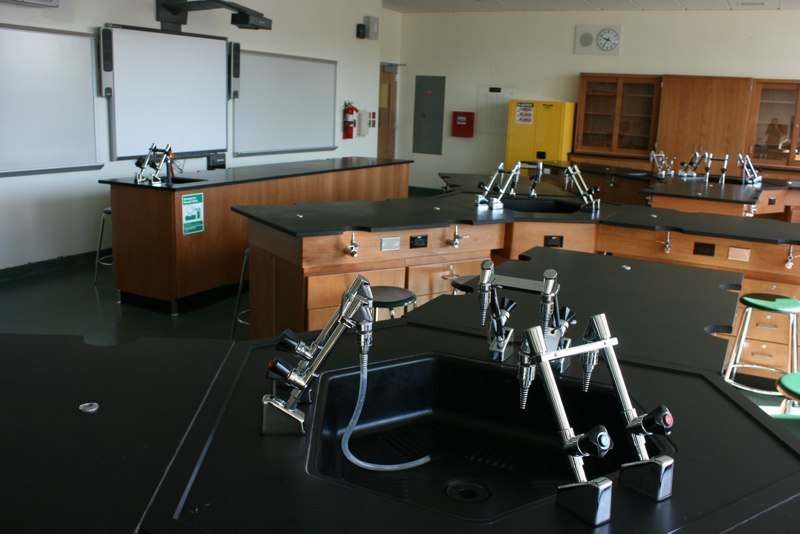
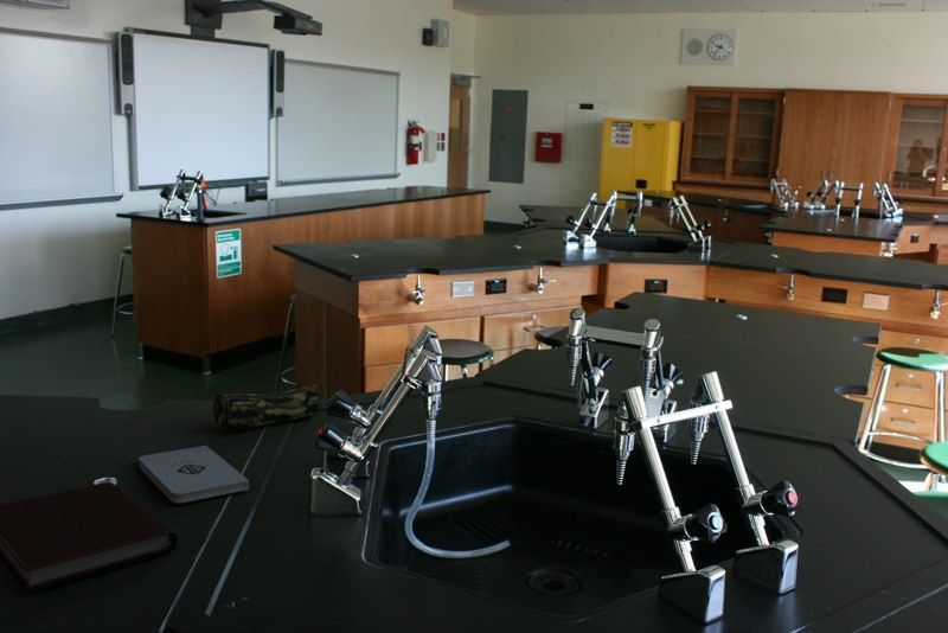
+ pencil case [212,383,320,430]
+ notepad [137,445,250,504]
+ notebook [0,481,178,594]
